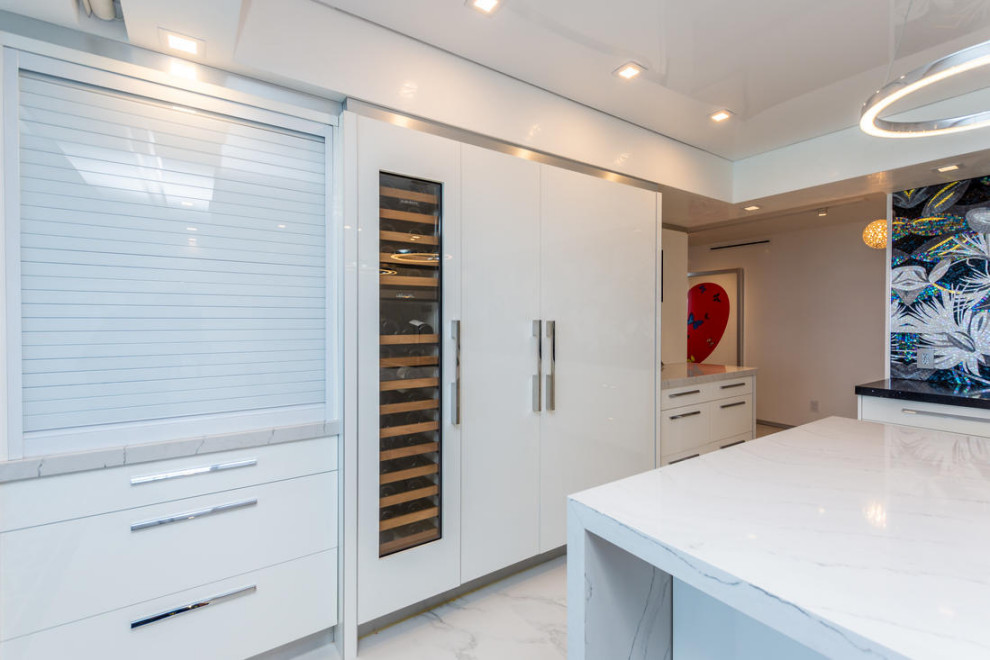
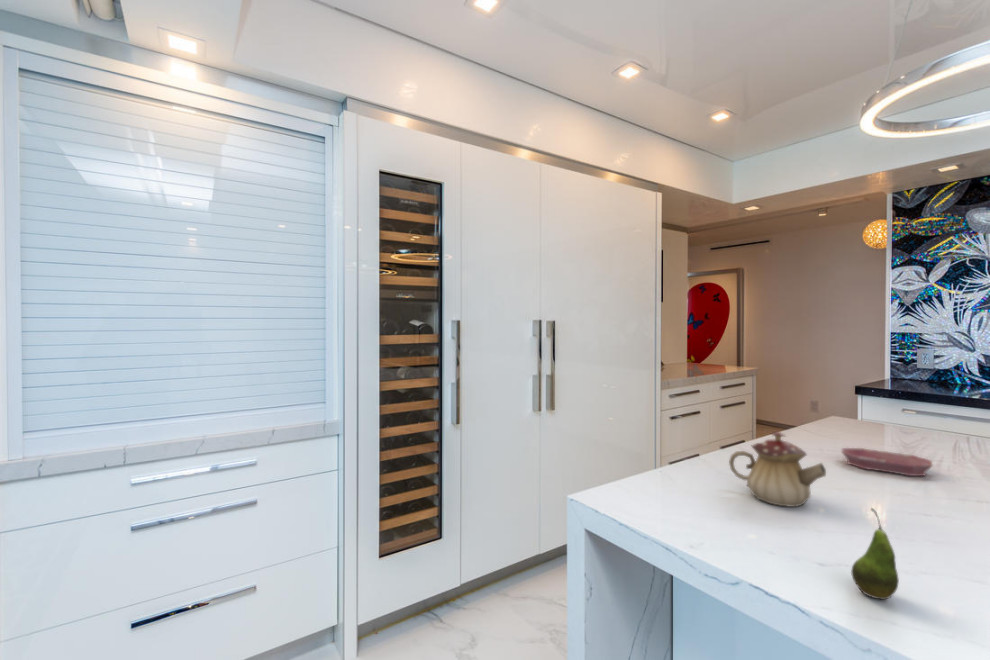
+ teapot [728,430,827,508]
+ bowl [841,447,934,477]
+ fruit [850,506,900,600]
